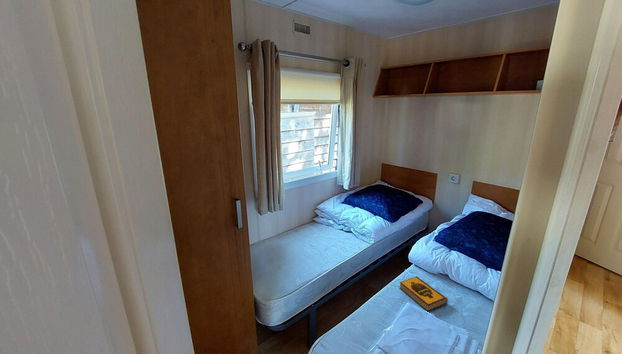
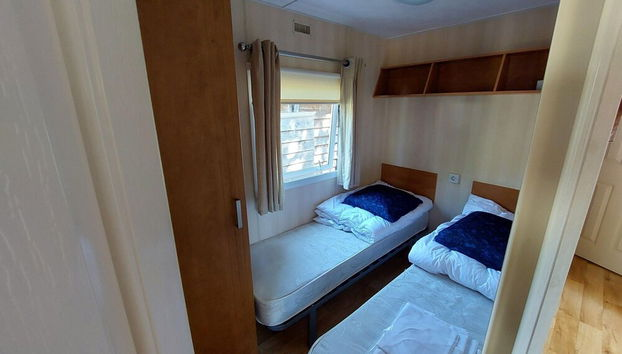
- hardback book [399,275,449,313]
